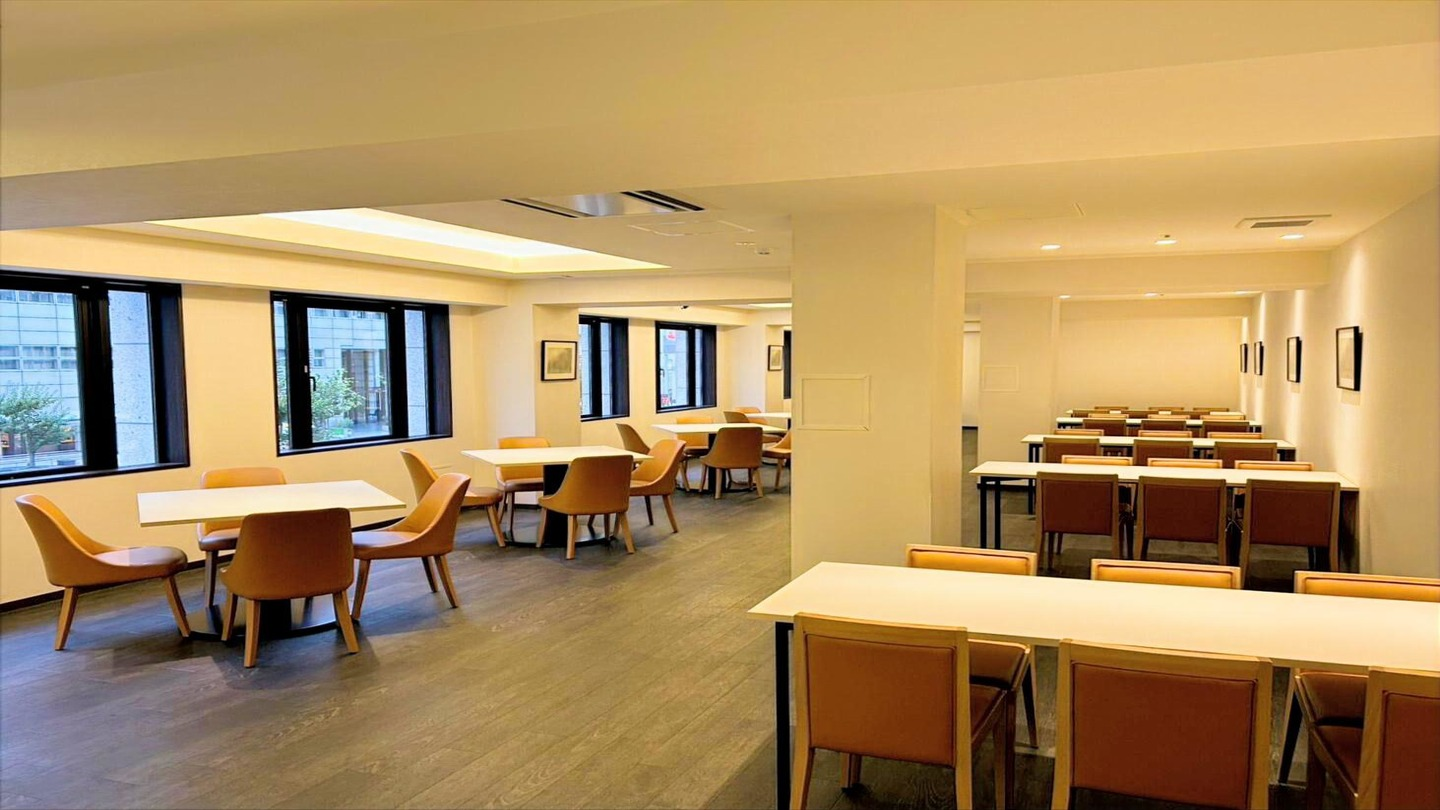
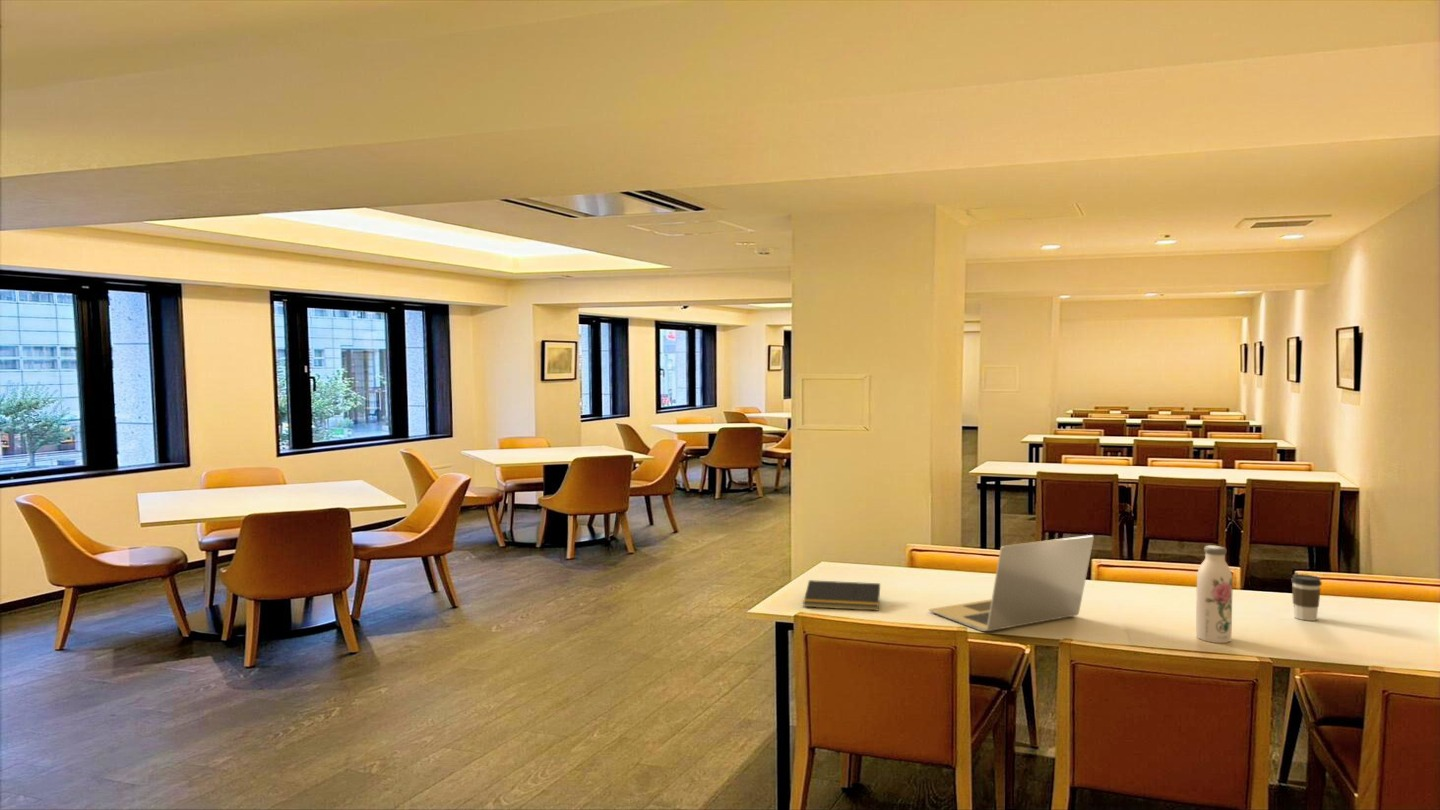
+ water bottle [1195,545,1233,644]
+ coffee cup [1290,573,1323,622]
+ notepad [802,579,881,612]
+ laptop [928,534,1095,632]
